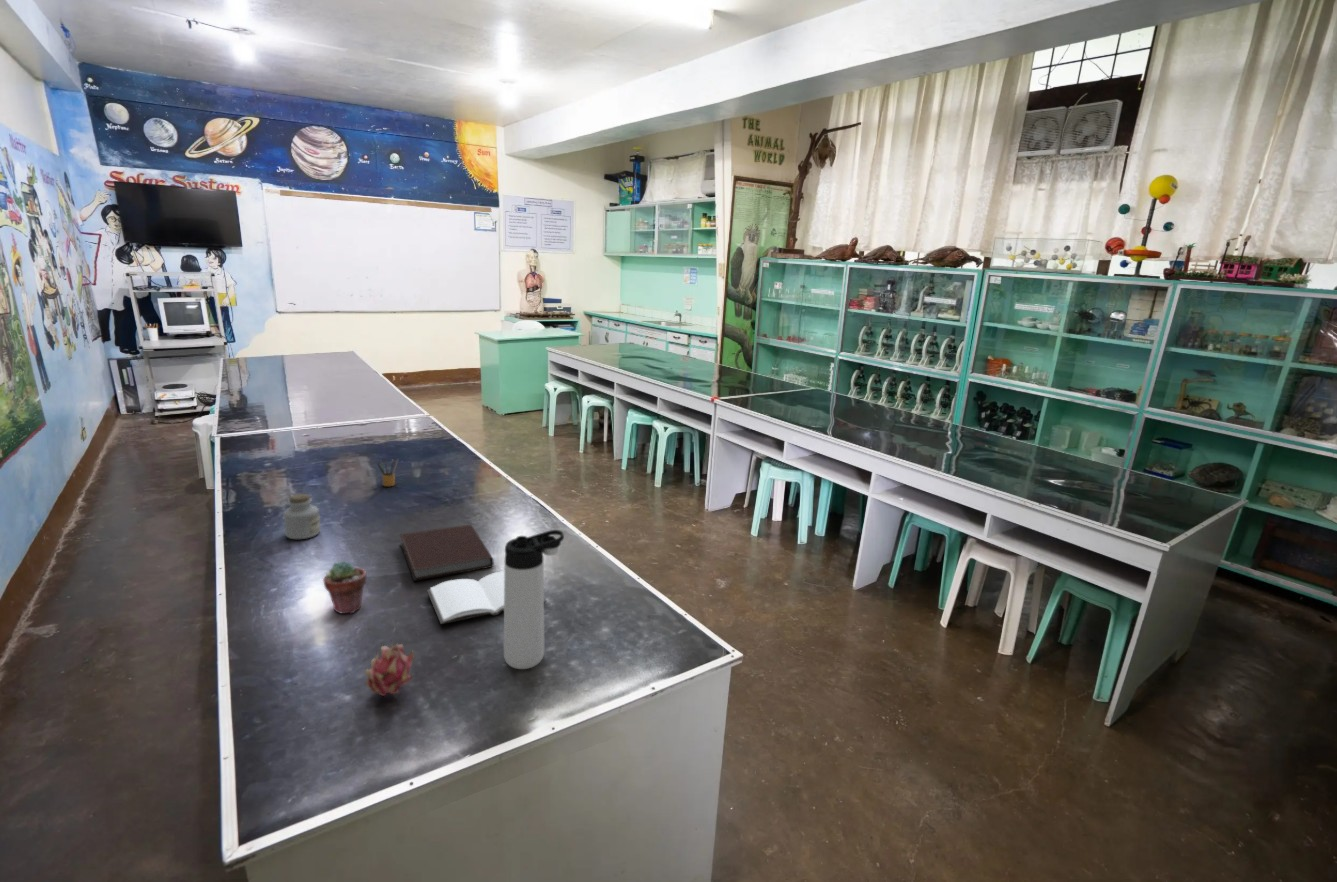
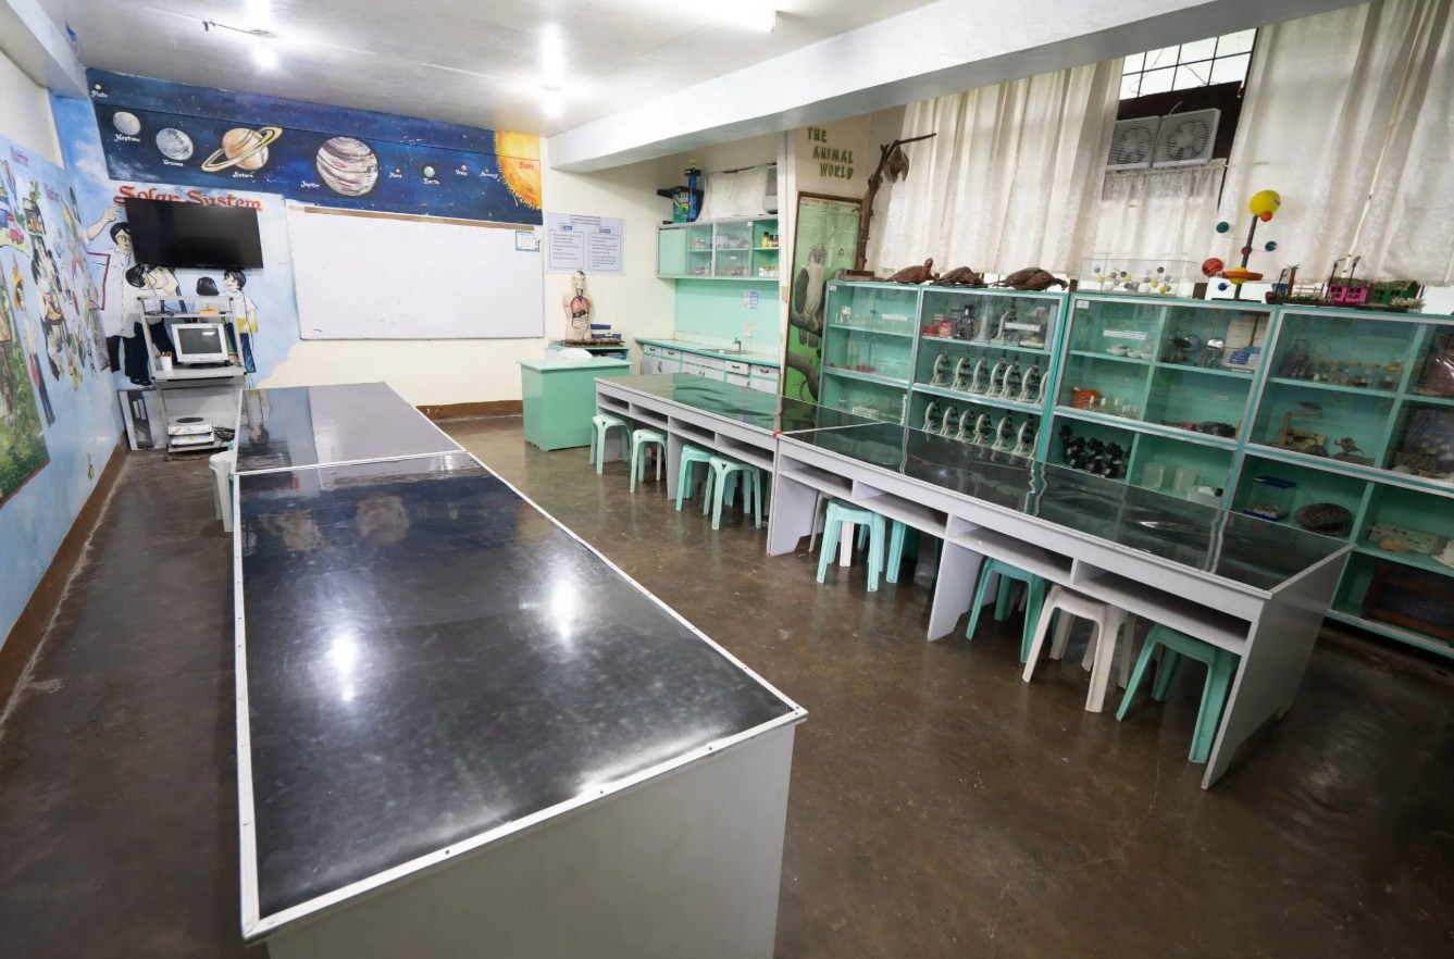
- pencil box [376,458,399,487]
- jar [282,493,321,540]
- notebook [399,524,494,582]
- fruit [364,638,415,697]
- potted succulent [322,560,367,615]
- book [426,570,547,625]
- thermos bottle [503,529,565,670]
